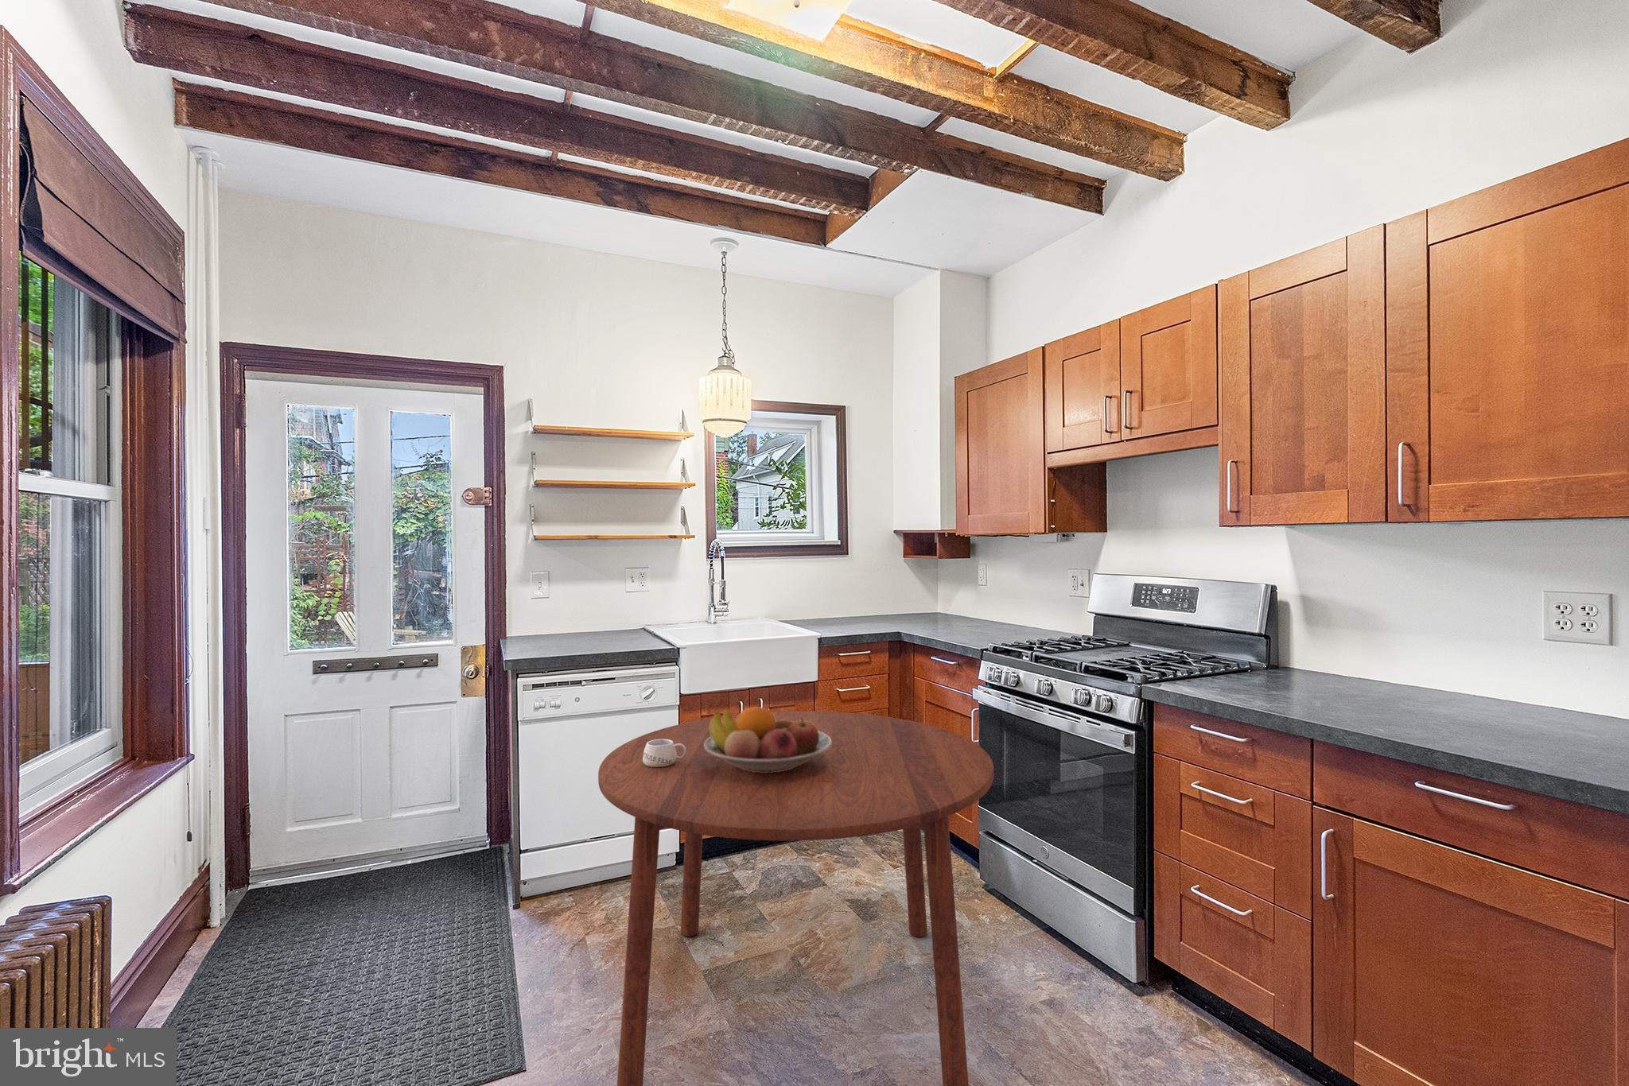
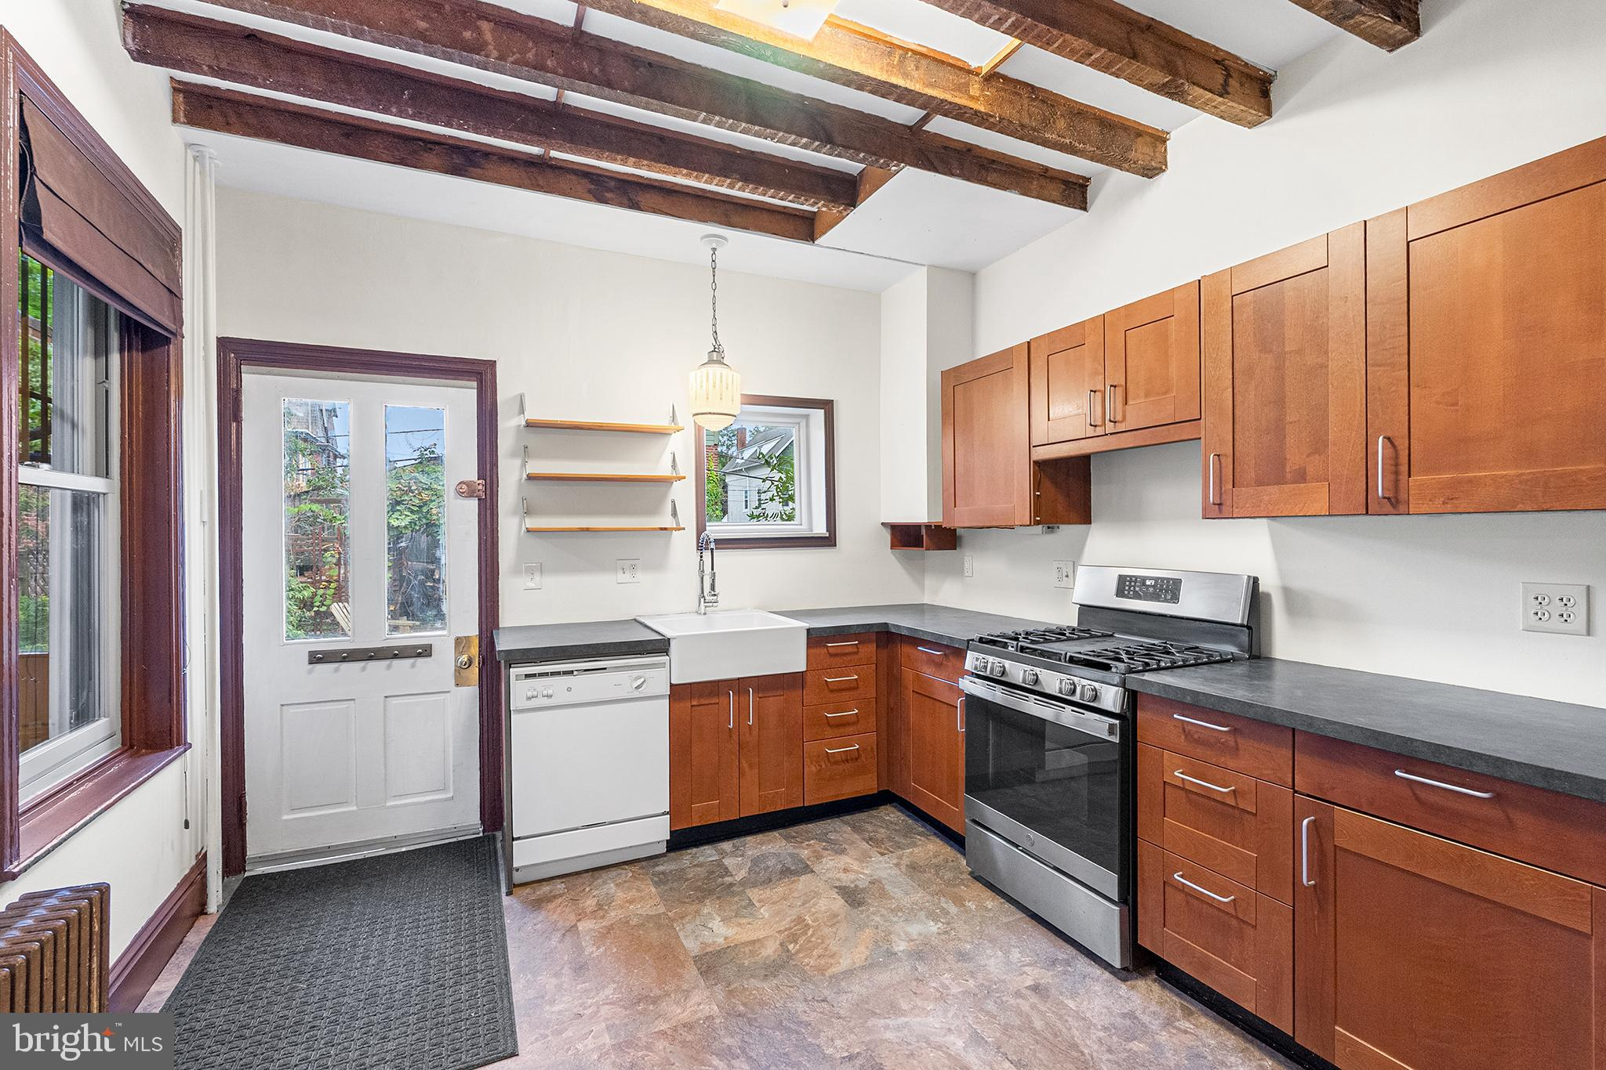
- fruit bowl [704,705,831,773]
- mug [642,739,686,767]
- dining table [598,710,994,1086]
